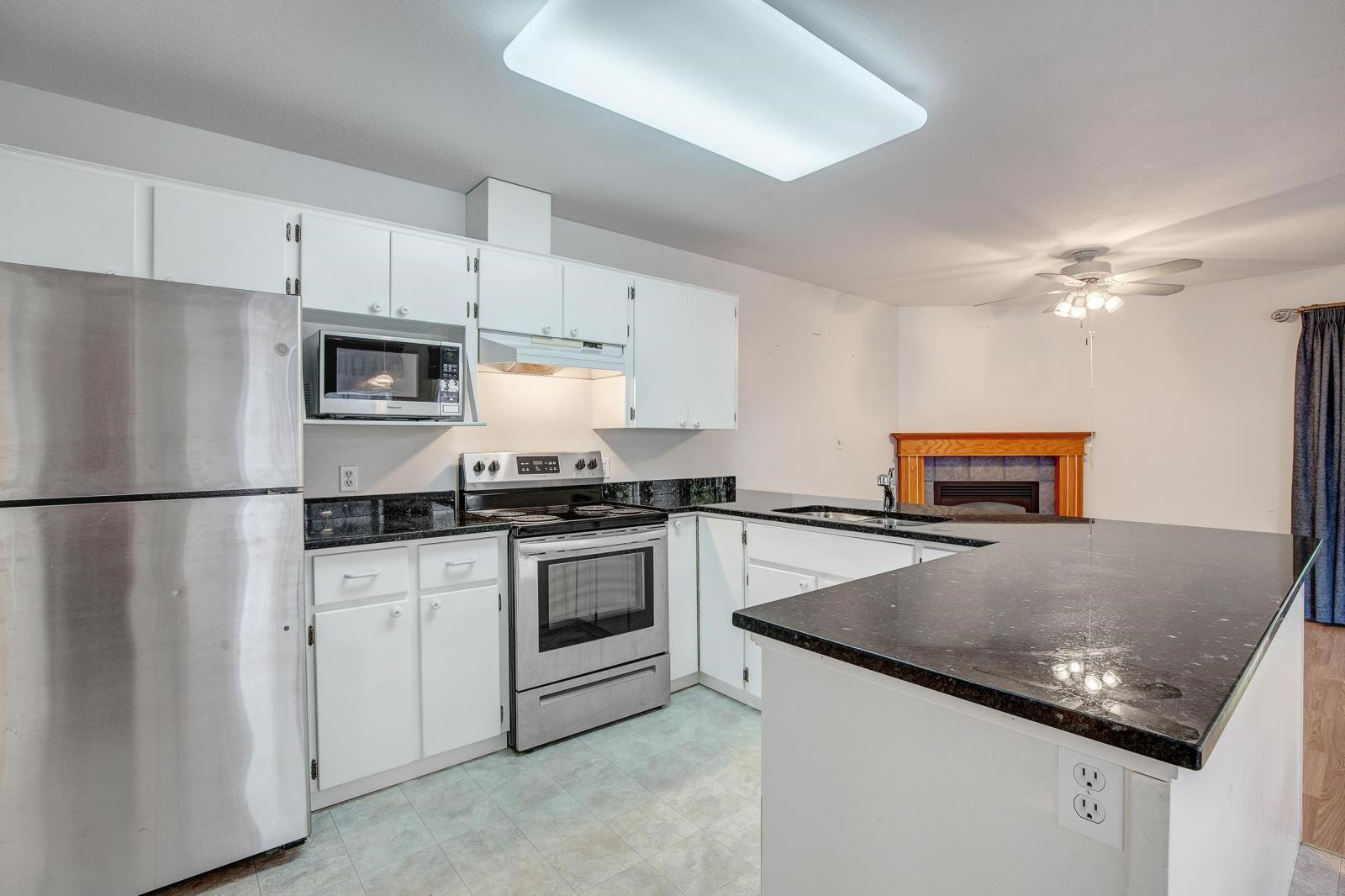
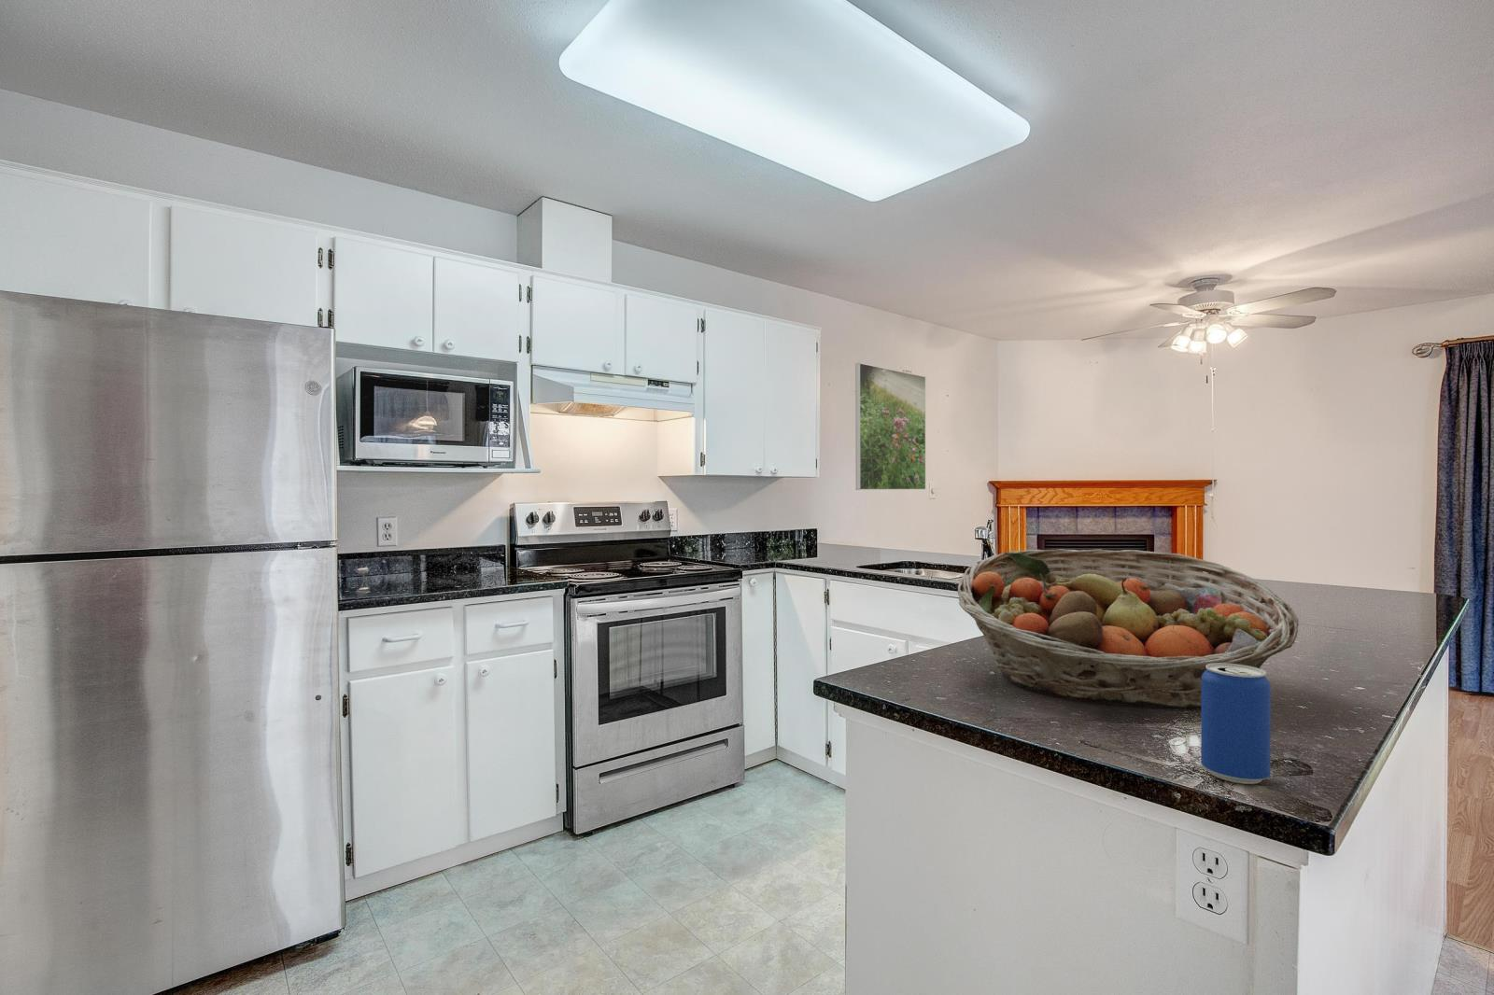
+ fruit basket [957,547,1300,710]
+ beverage can [1200,663,1272,785]
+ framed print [854,362,926,491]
